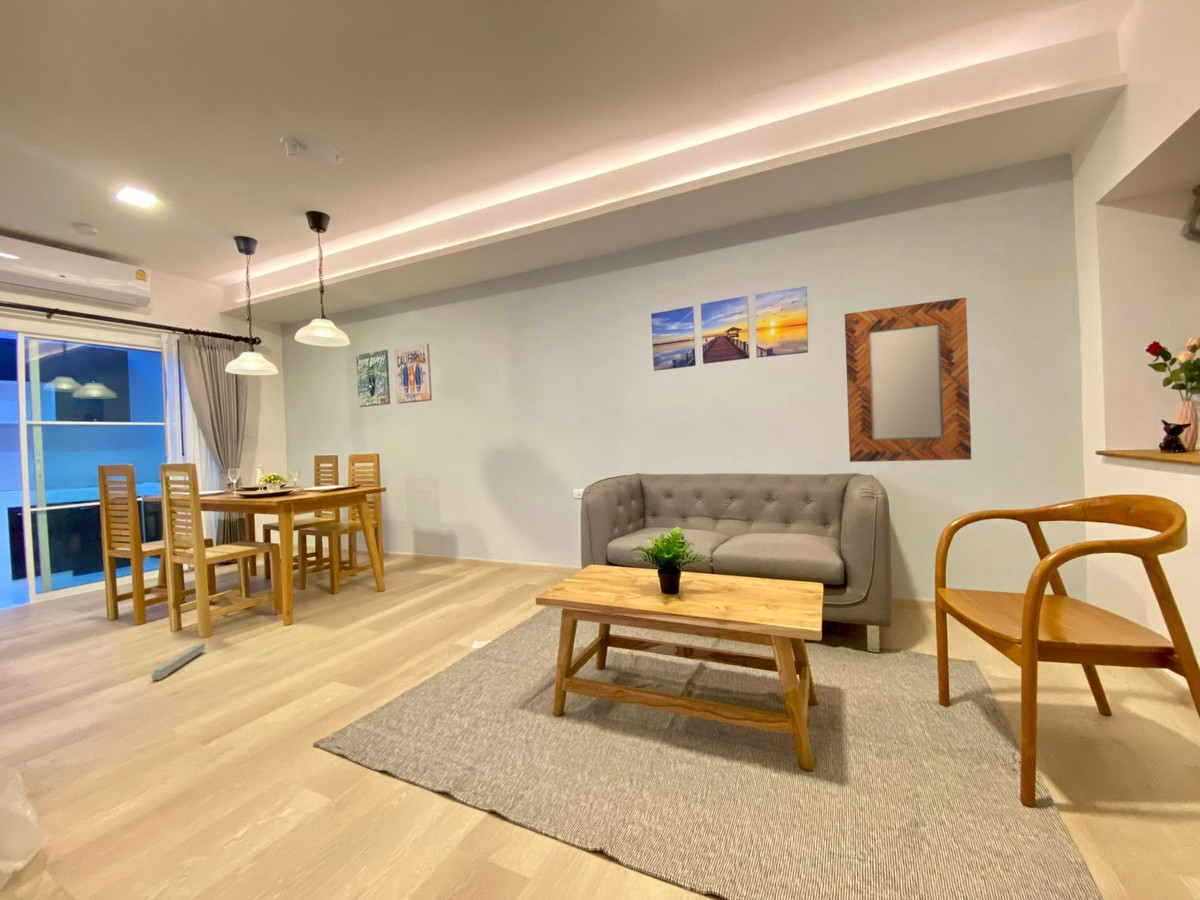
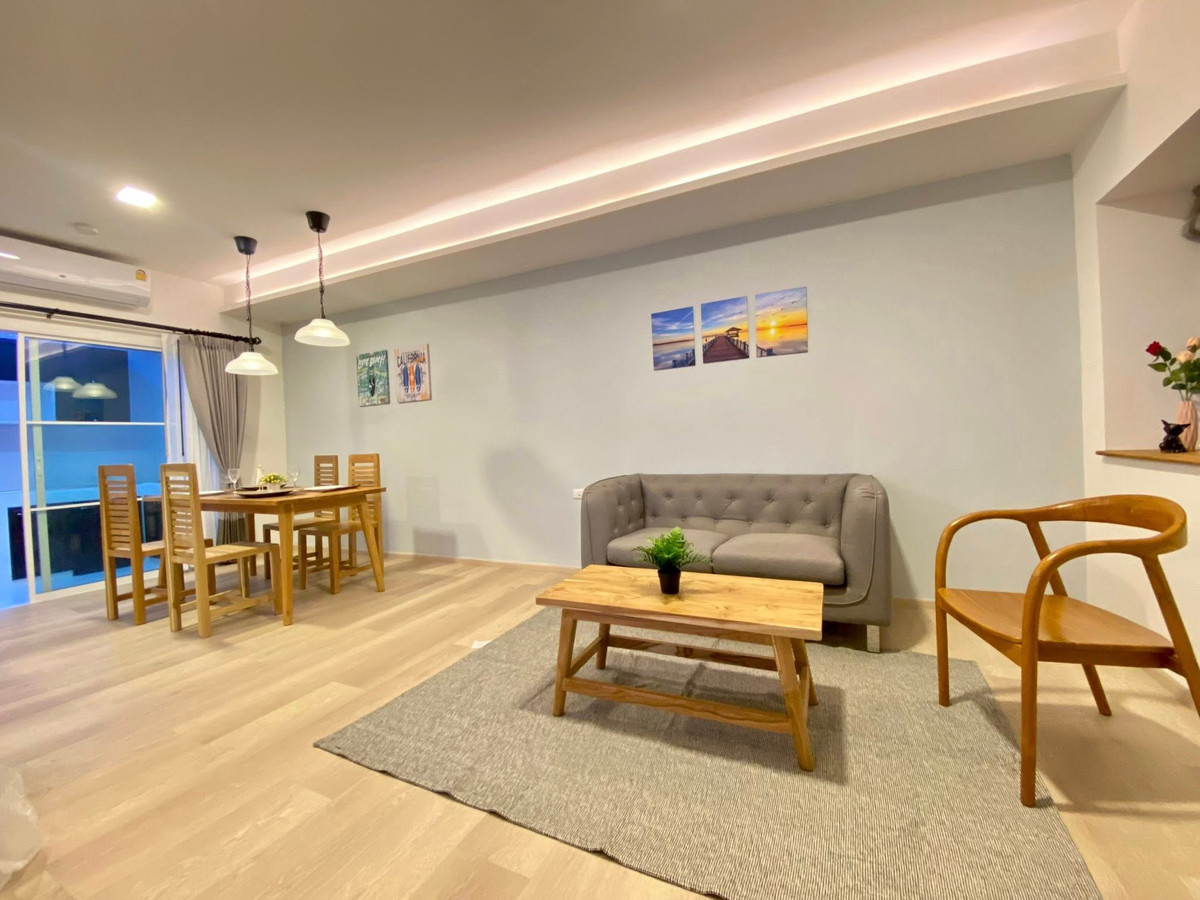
- home mirror [844,296,972,463]
- smoke detector [279,131,345,165]
- toy train [151,642,206,681]
